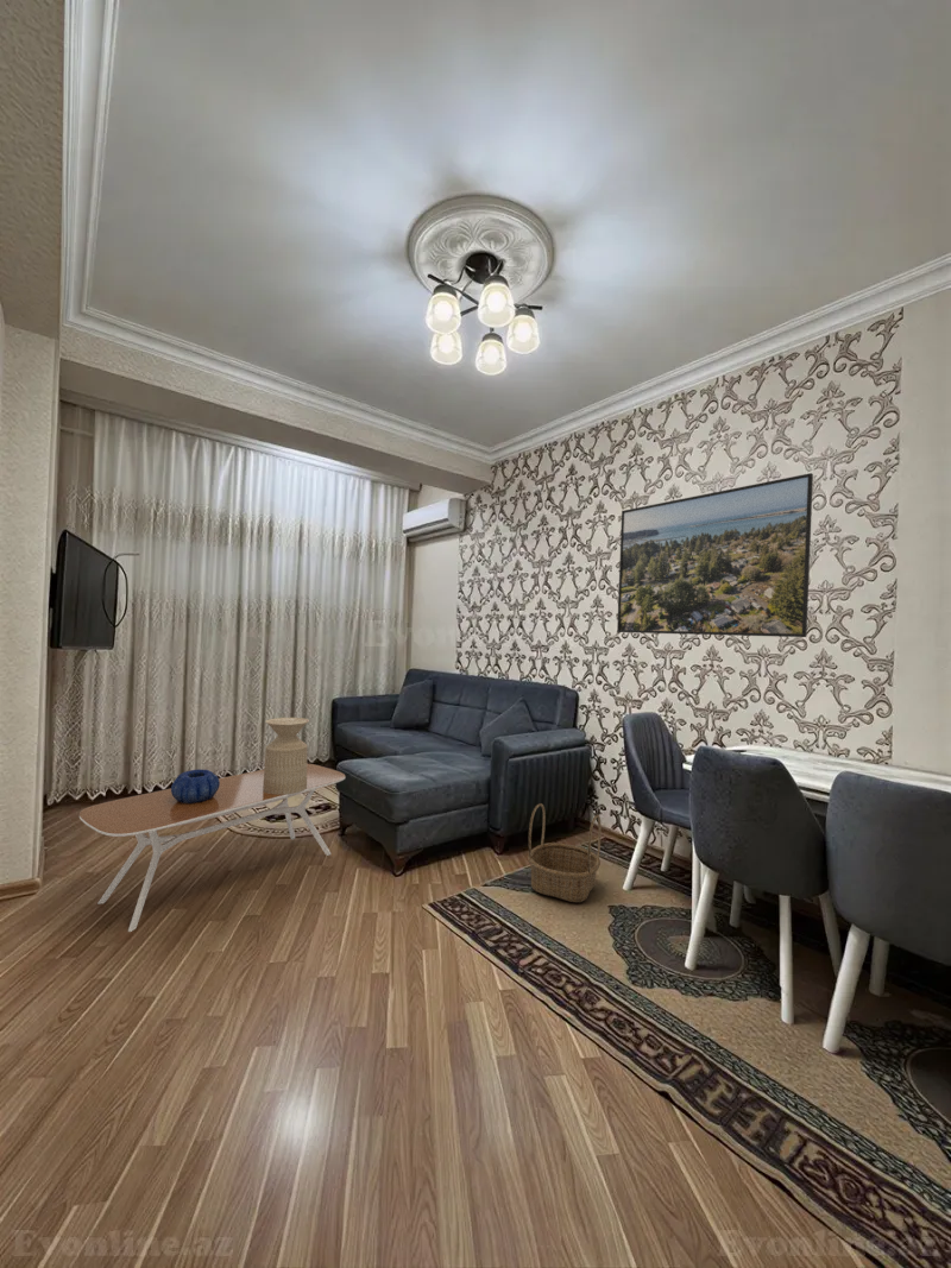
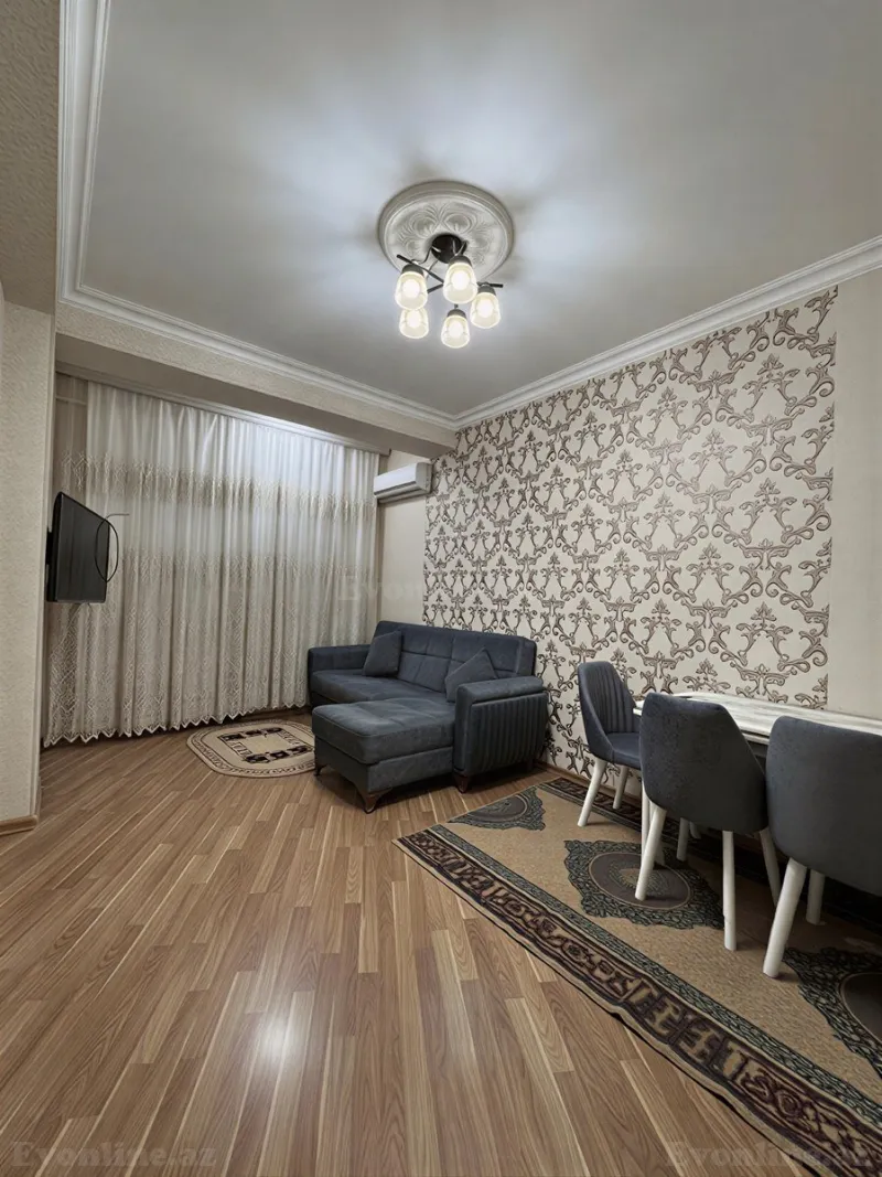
- coffee table [78,763,346,933]
- basket [527,802,603,903]
- side table [263,717,310,795]
- decorative bowl [170,768,220,803]
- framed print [616,472,814,638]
